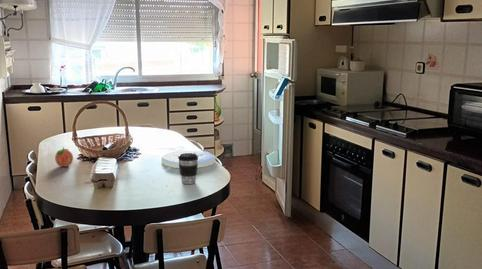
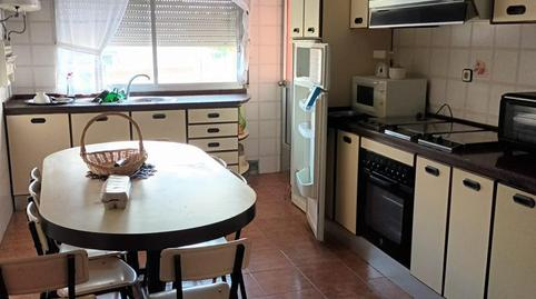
- fruit [54,146,74,168]
- plate [160,149,216,169]
- coffee cup [178,153,198,185]
